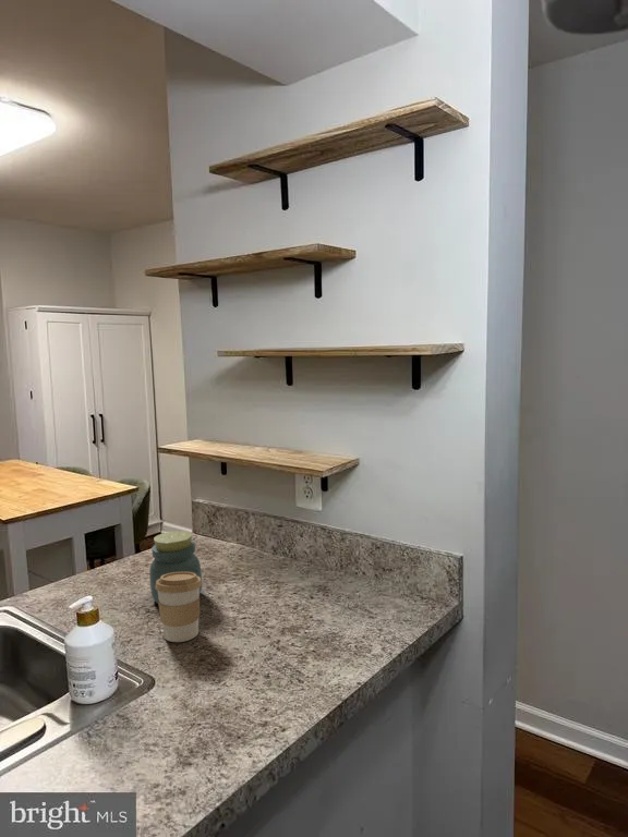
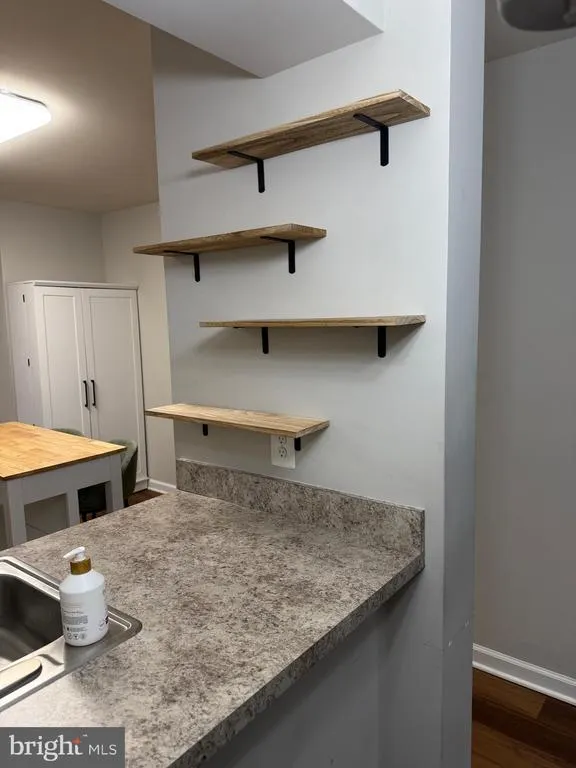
- coffee cup [155,572,203,643]
- jar [148,530,203,605]
